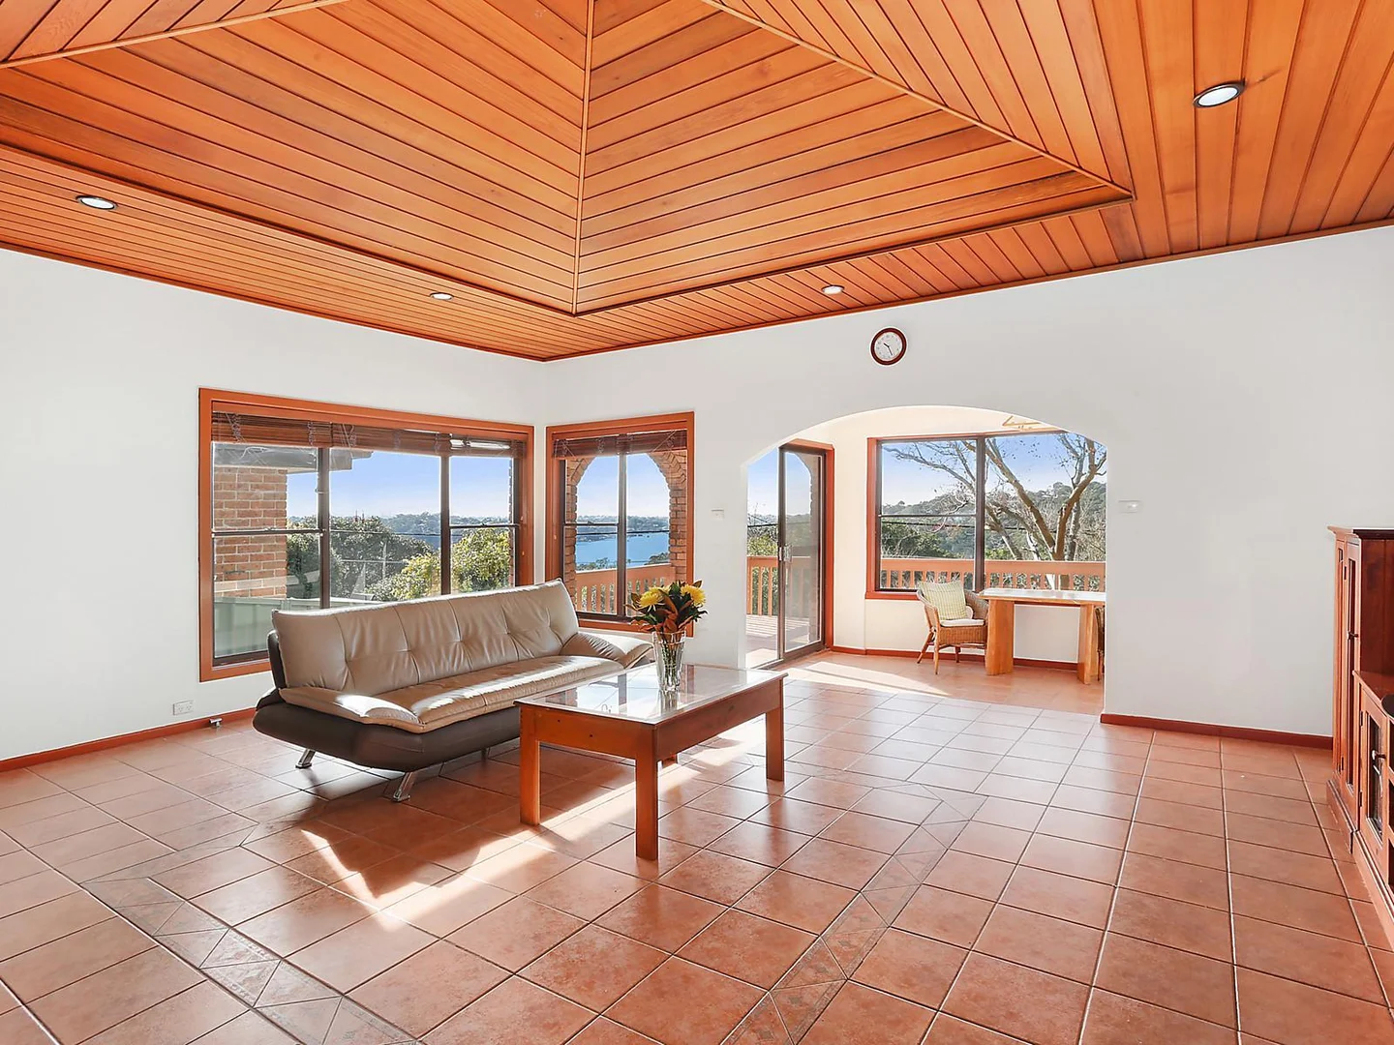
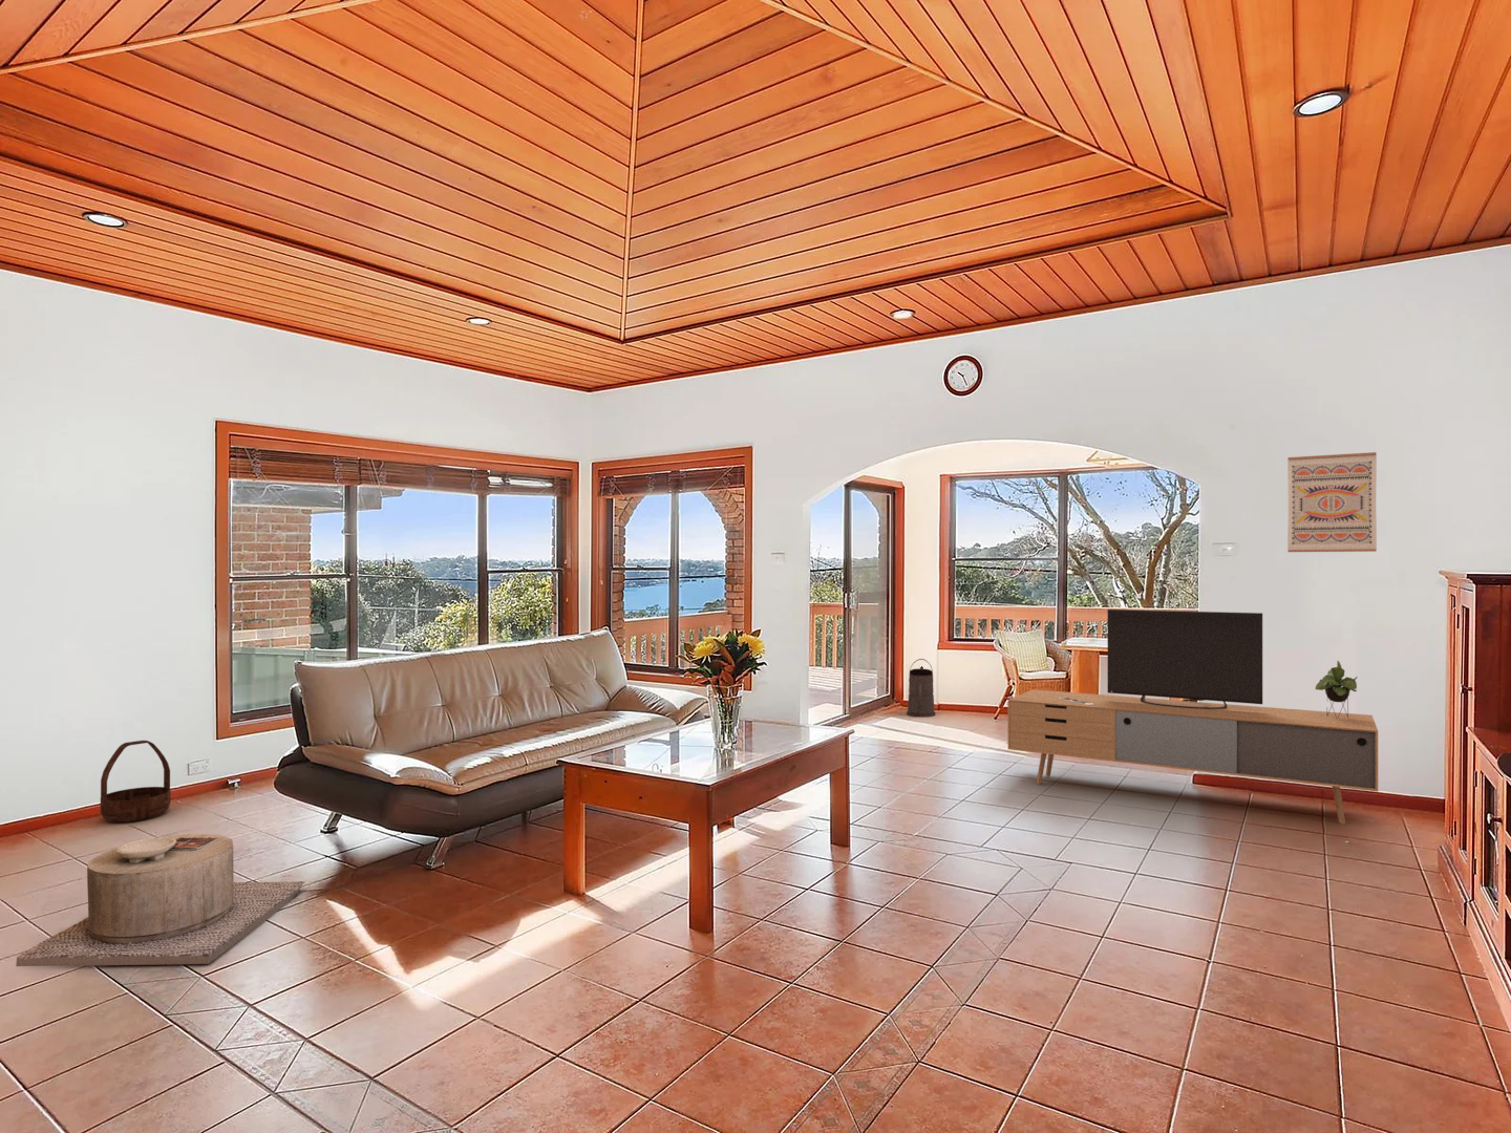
+ side table [14,833,306,968]
+ basket [100,739,173,824]
+ watering can [905,658,938,718]
+ media console [1008,608,1379,825]
+ wall art [1286,451,1378,553]
